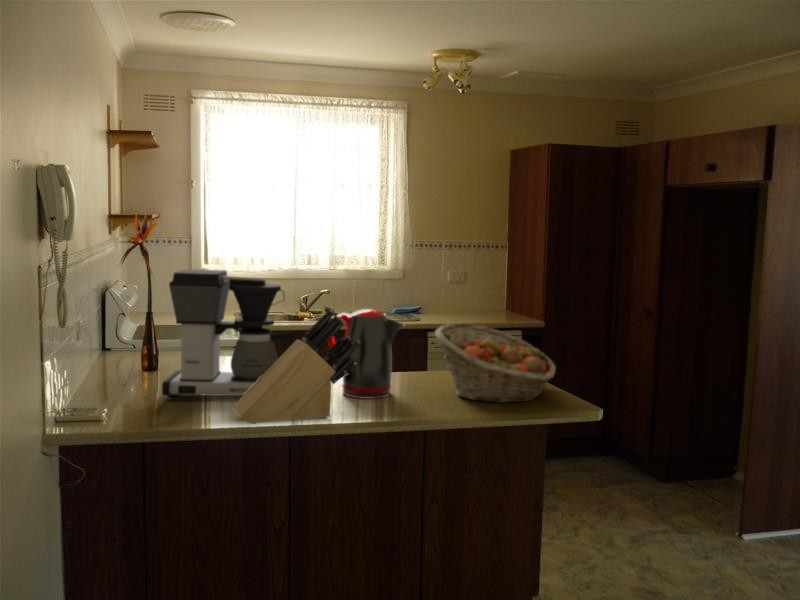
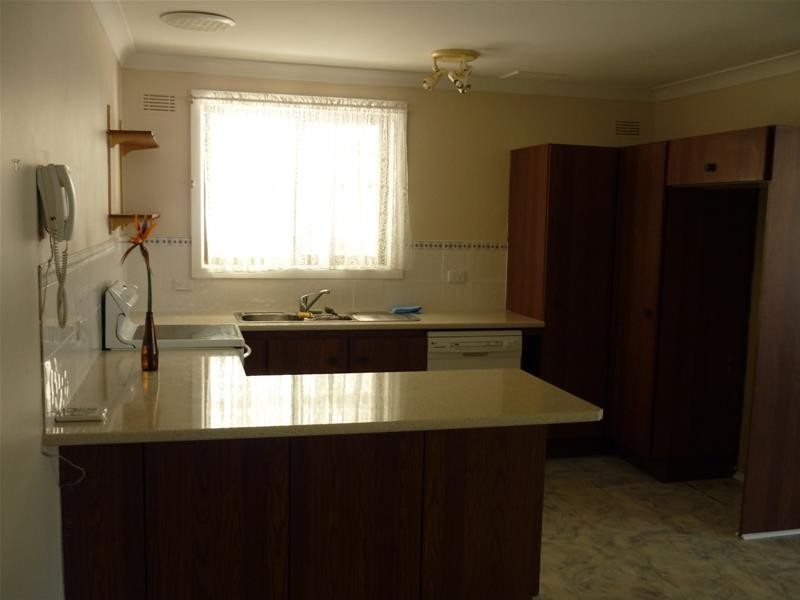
- knife block [232,308,361,425]
- fruit basket [434,322,557,404]
- coffee maker [161,268,296,401]
- kettle [327,308,405,400]
